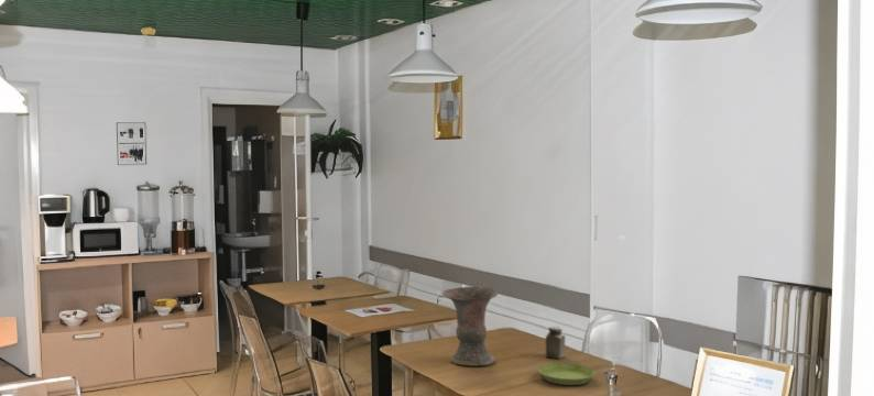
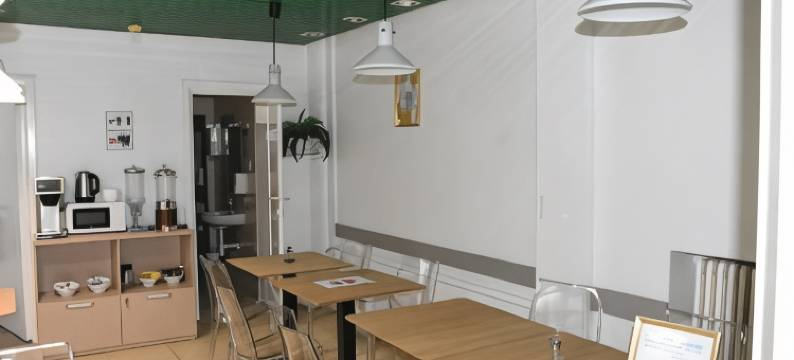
- saucer [537,362,597,386]
- salt shaker [545,326,566,360]
- vase [441,286,499,367]
